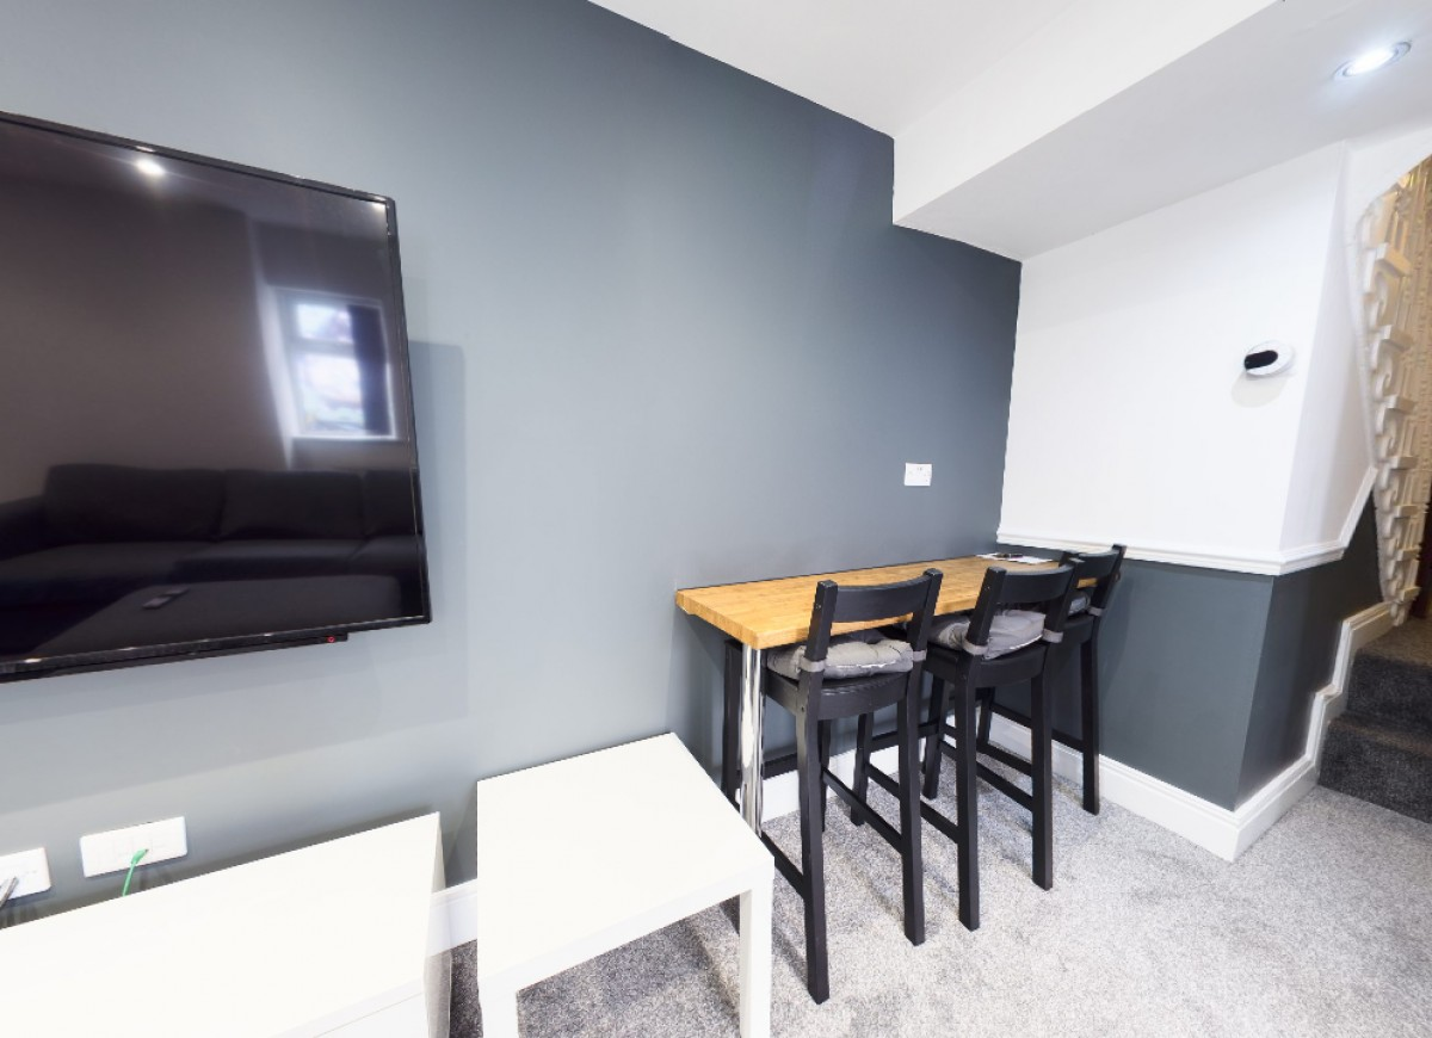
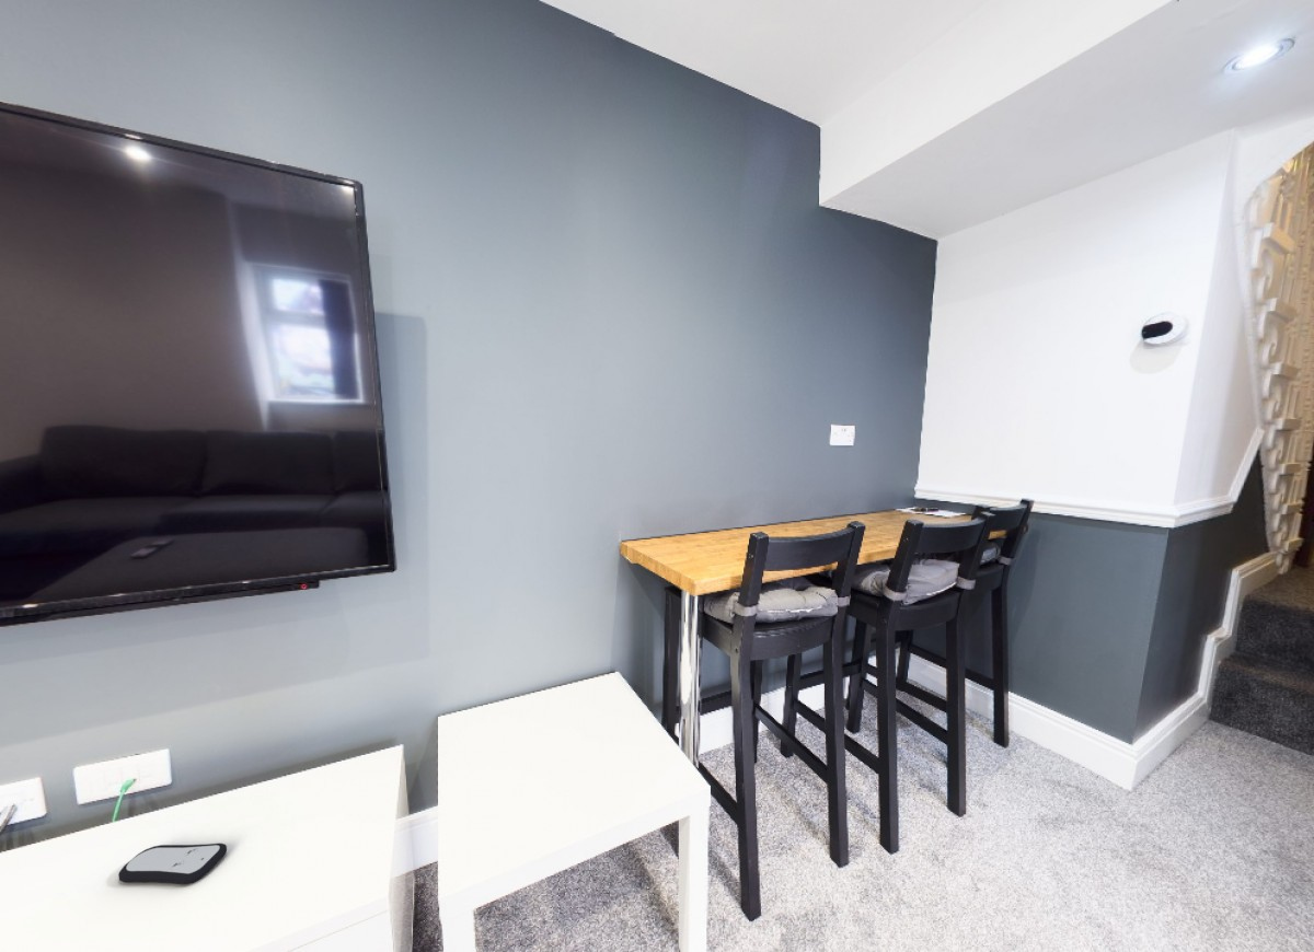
+ remote control [117,843,228,885]
